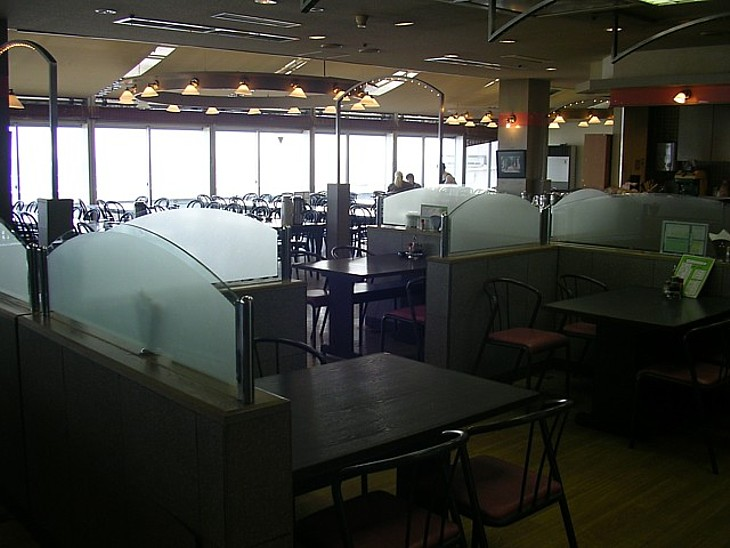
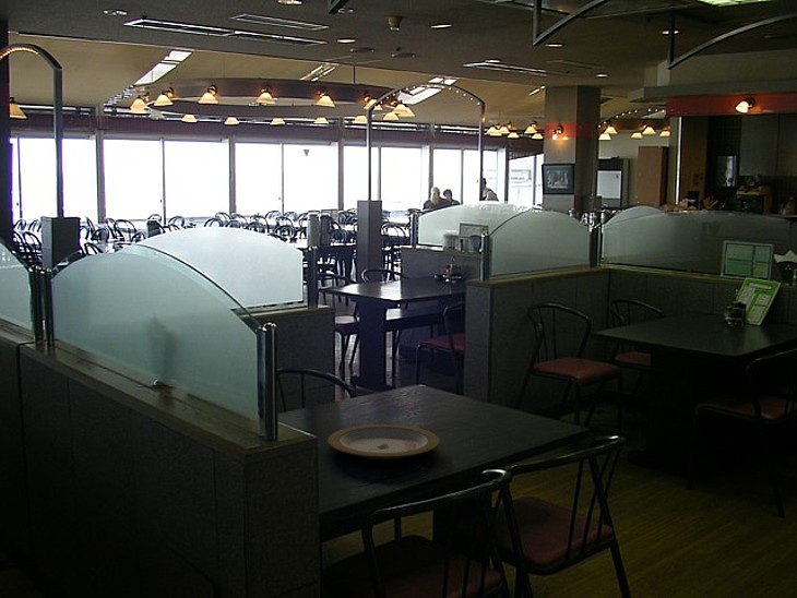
+ plate [326,423,441,461]
